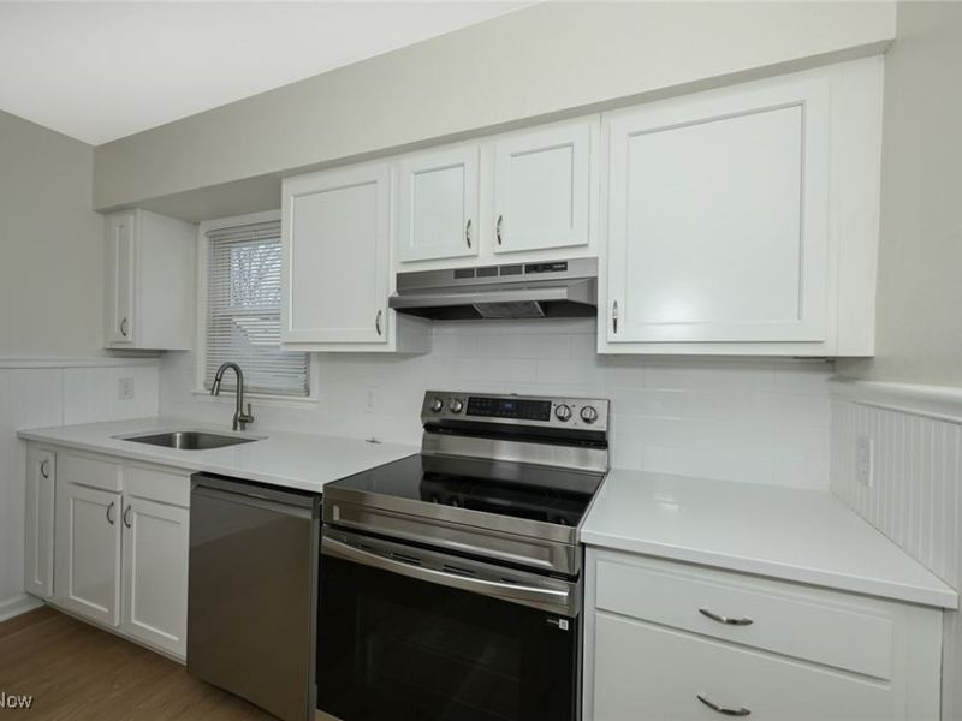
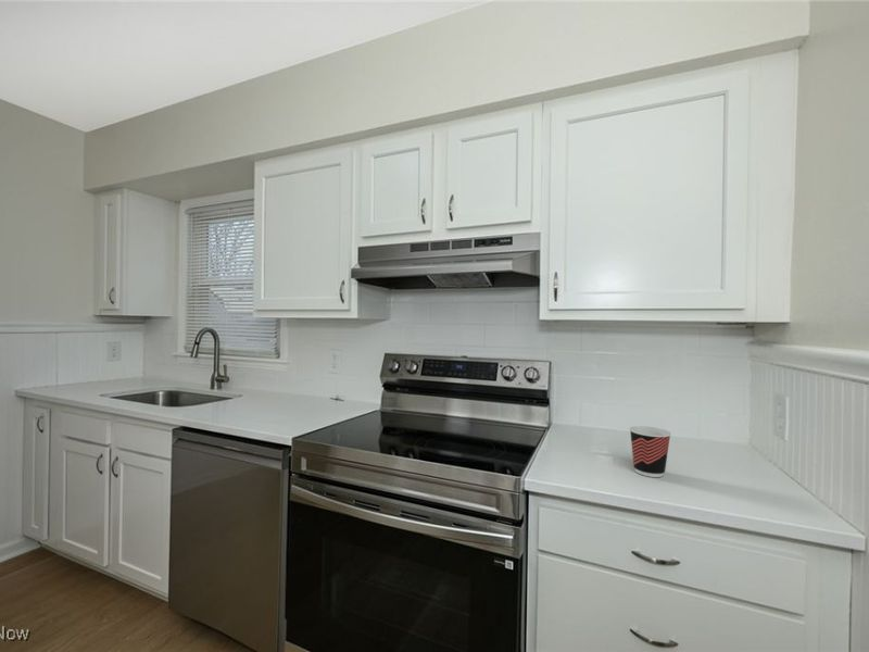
+ cup [628,425,672,478]
